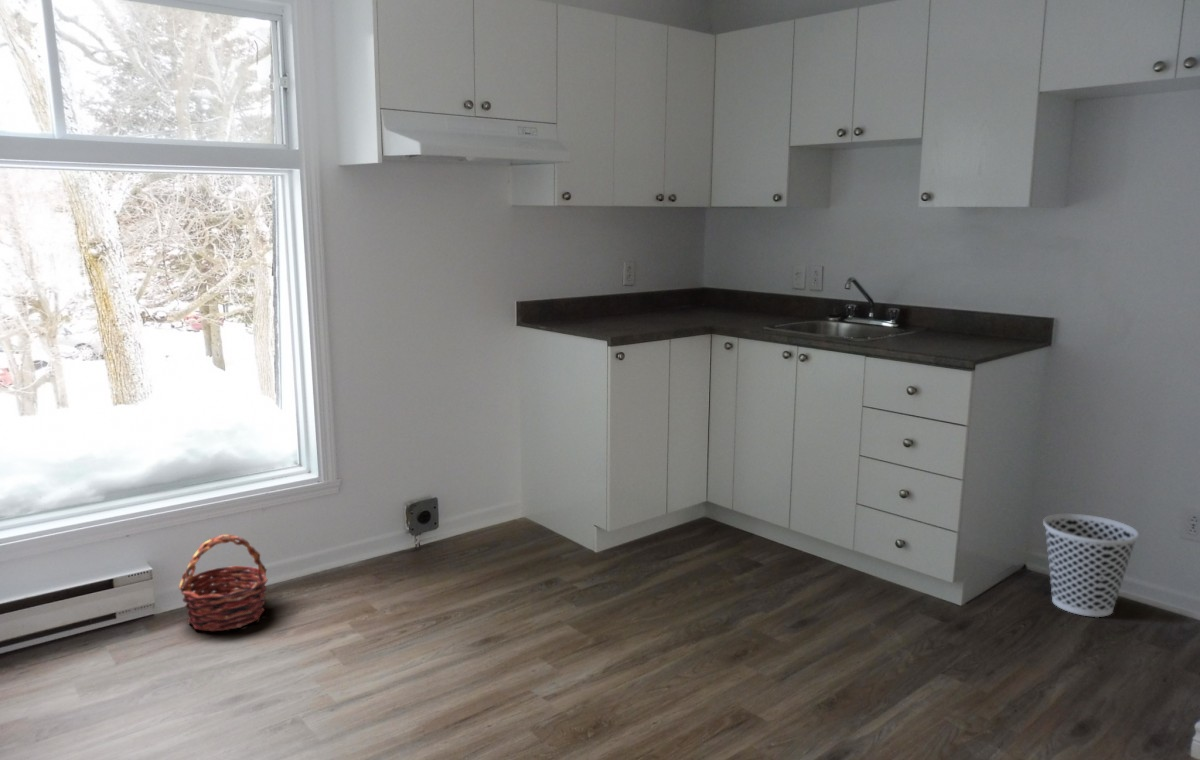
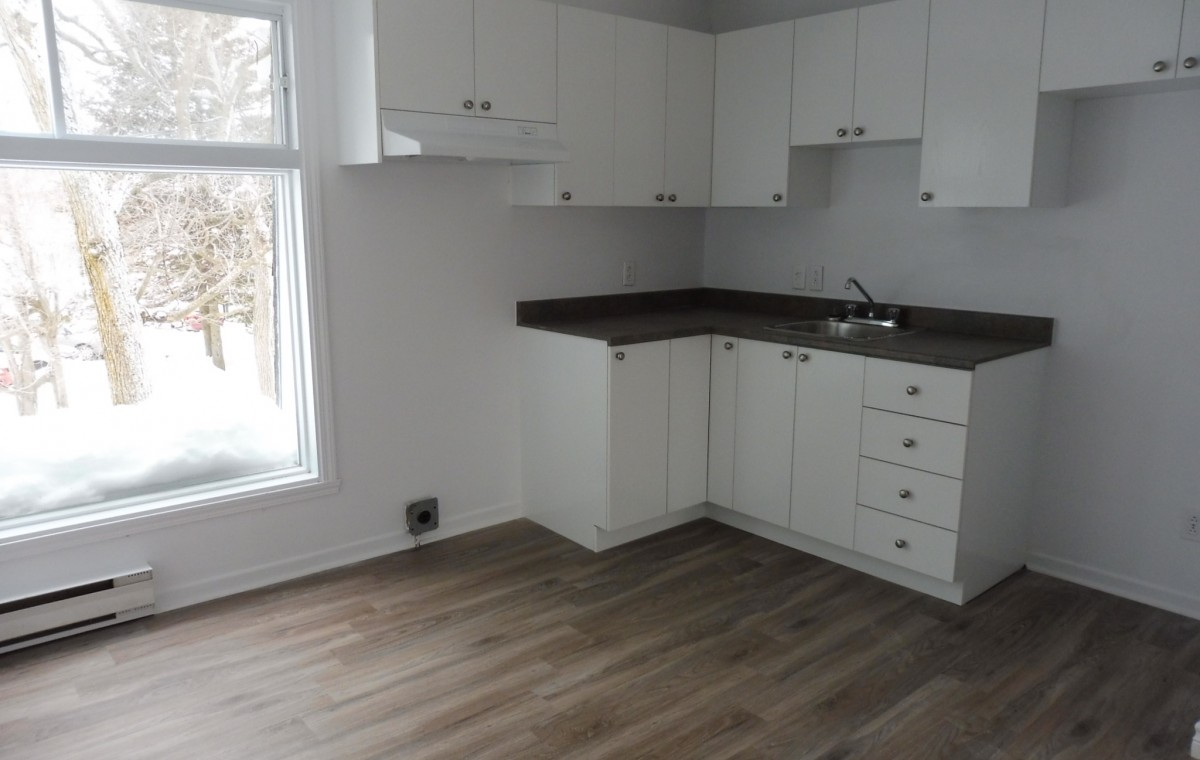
- wastebasket [1042,513,1140,618]
- basket [178,534,269,632]
